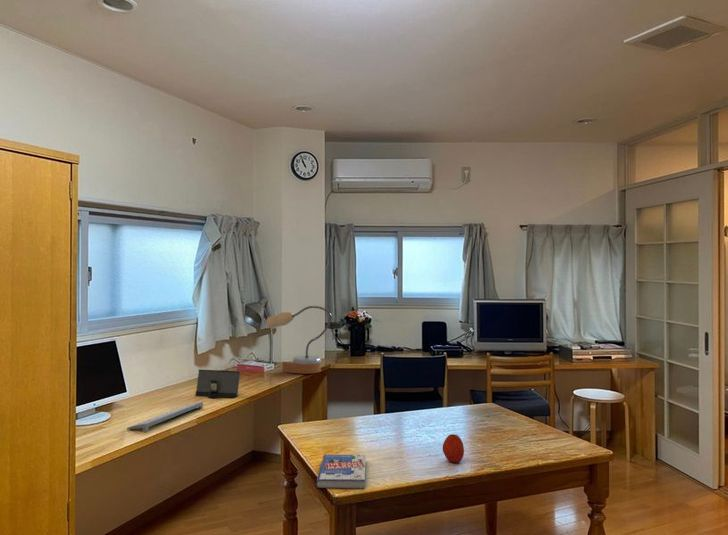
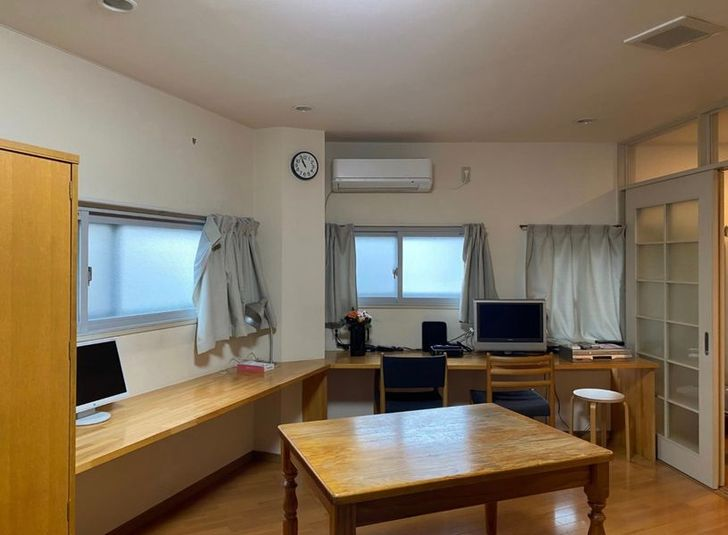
- speaker [195,369,241,399]
- book [315,454,367,490]
- apple [441,433,465,463]
- computer keyboard [126,401,204,433]
- table lamp [266,305,332,375]
